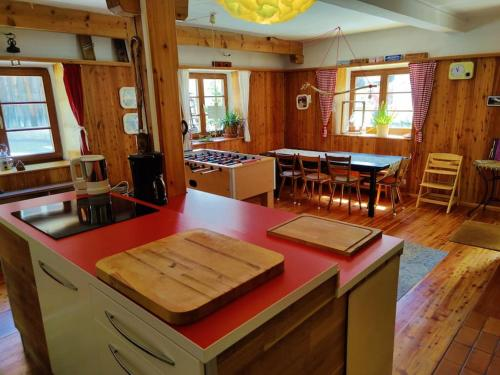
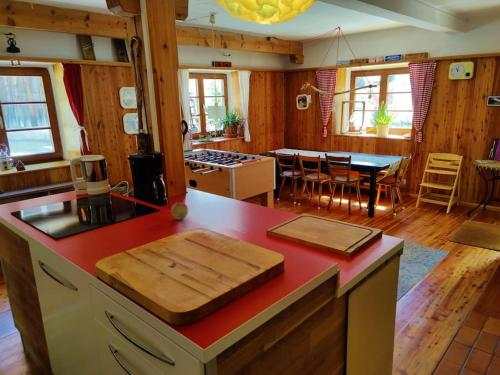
+ apple [170,202,189,221]
